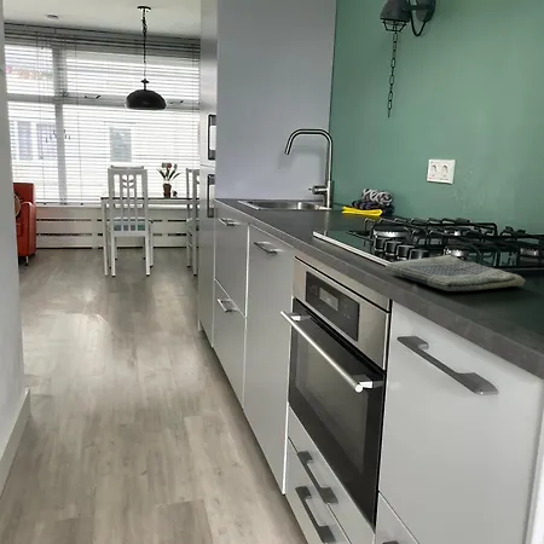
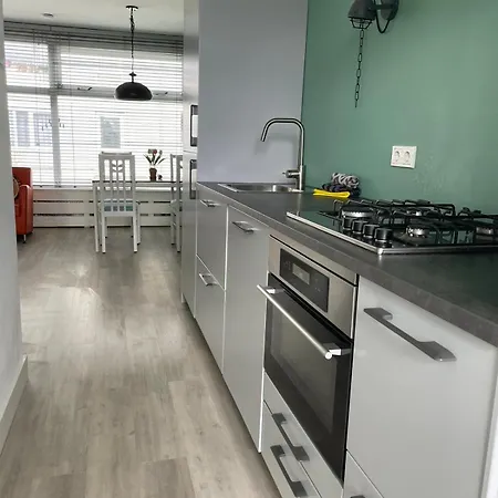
- dish towel [384,254,527,293]
